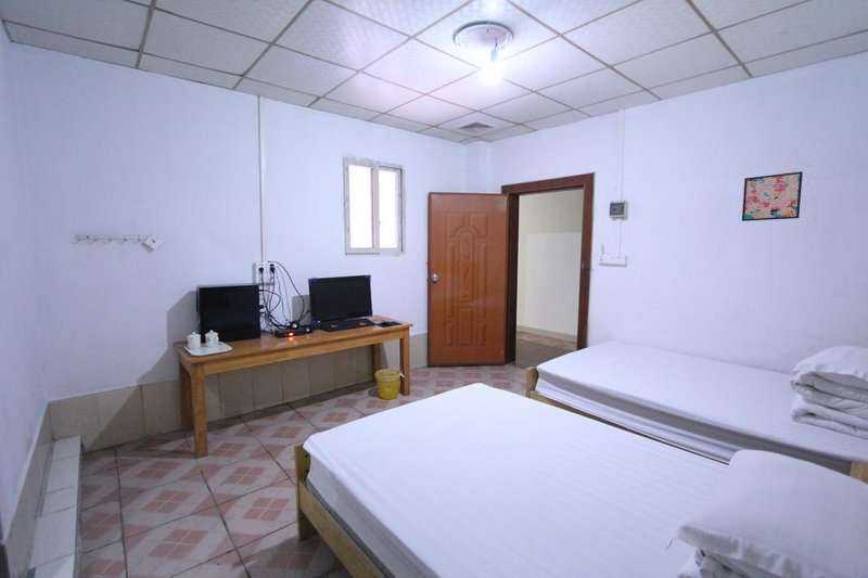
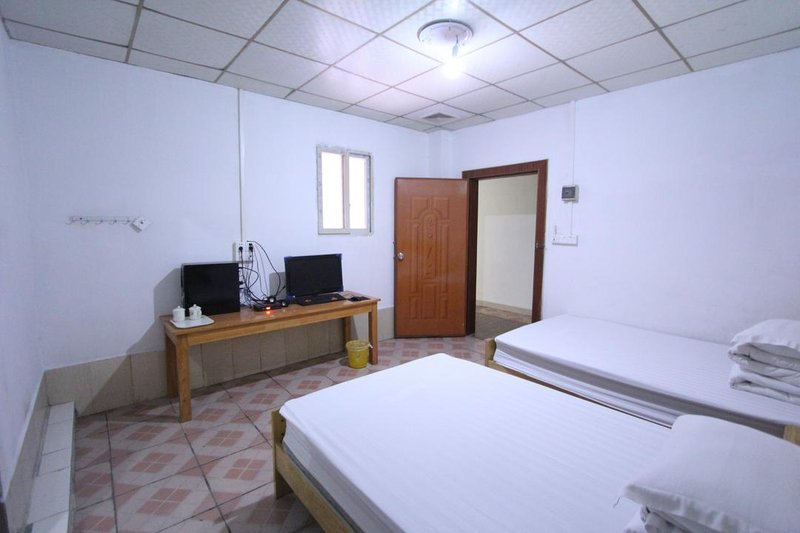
- wall art [741,170,804,222]
